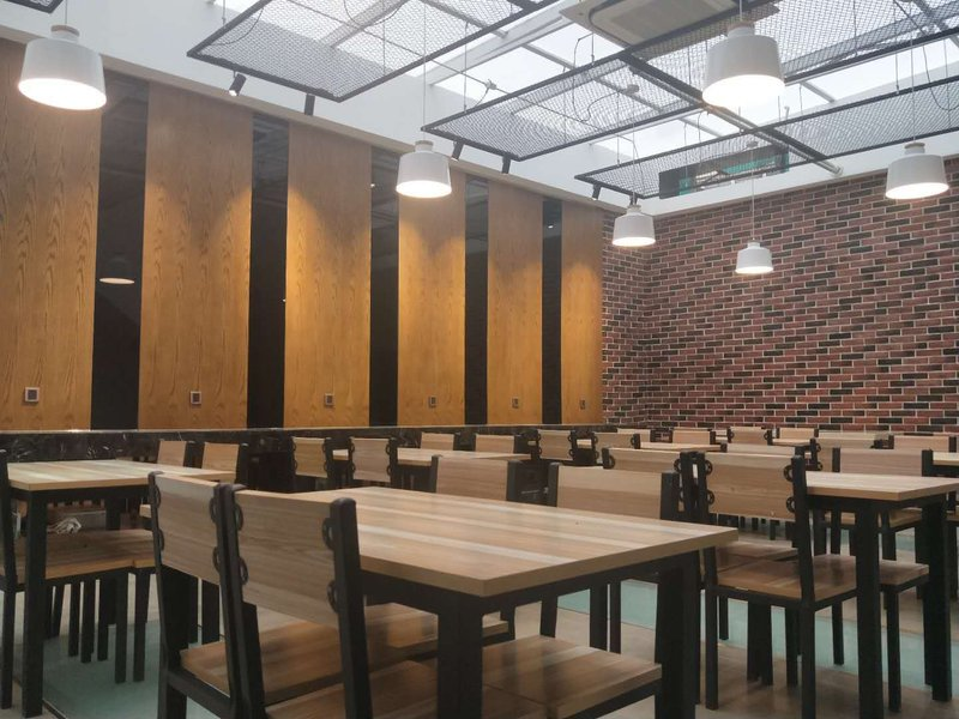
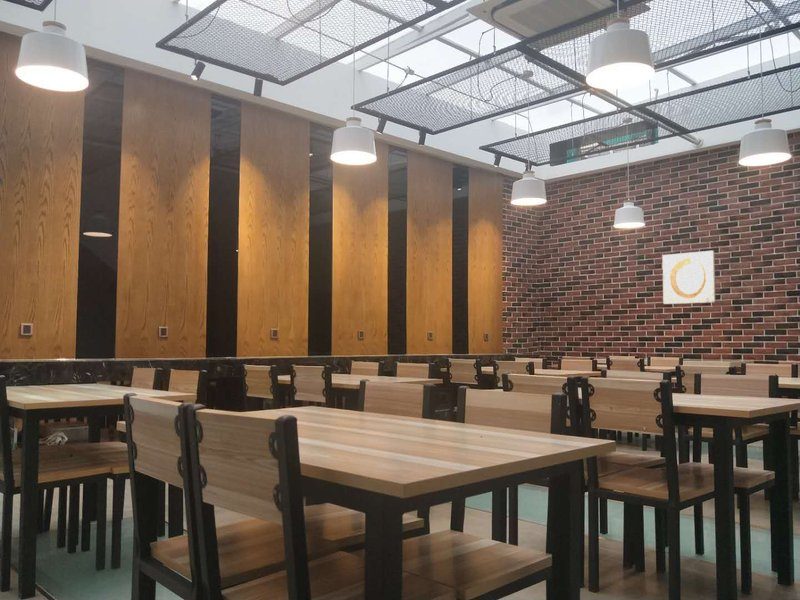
+ wall art [662,250,716,305]
